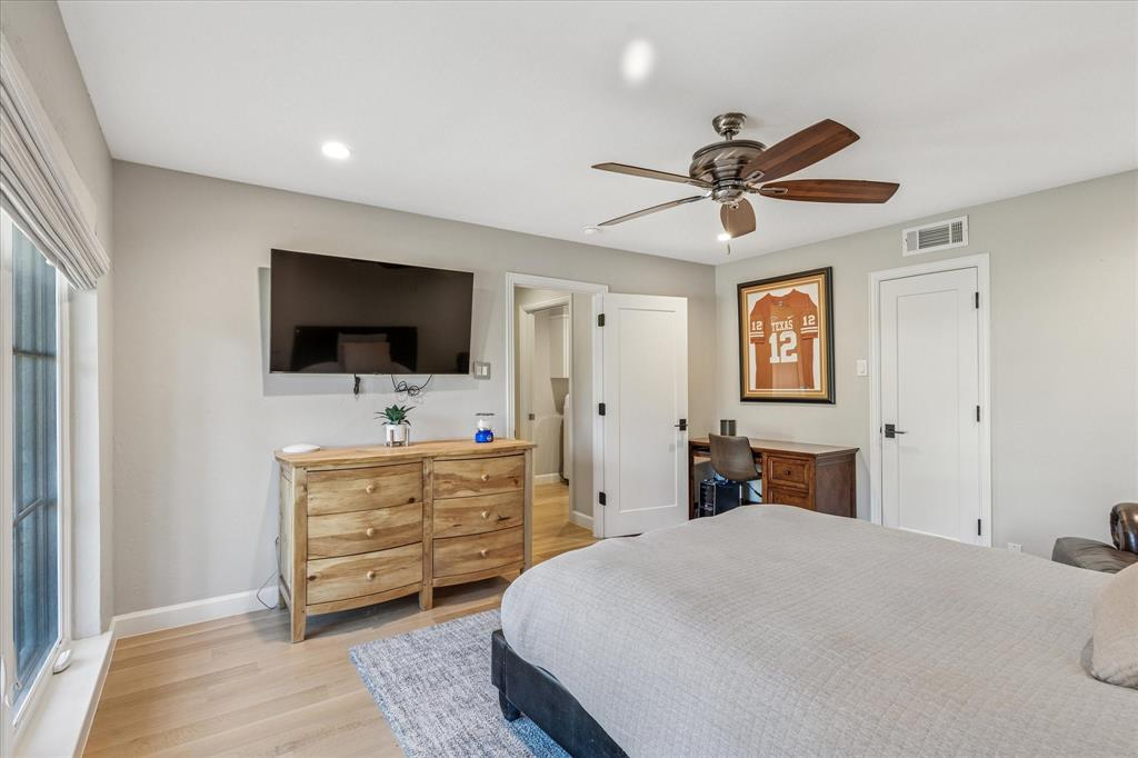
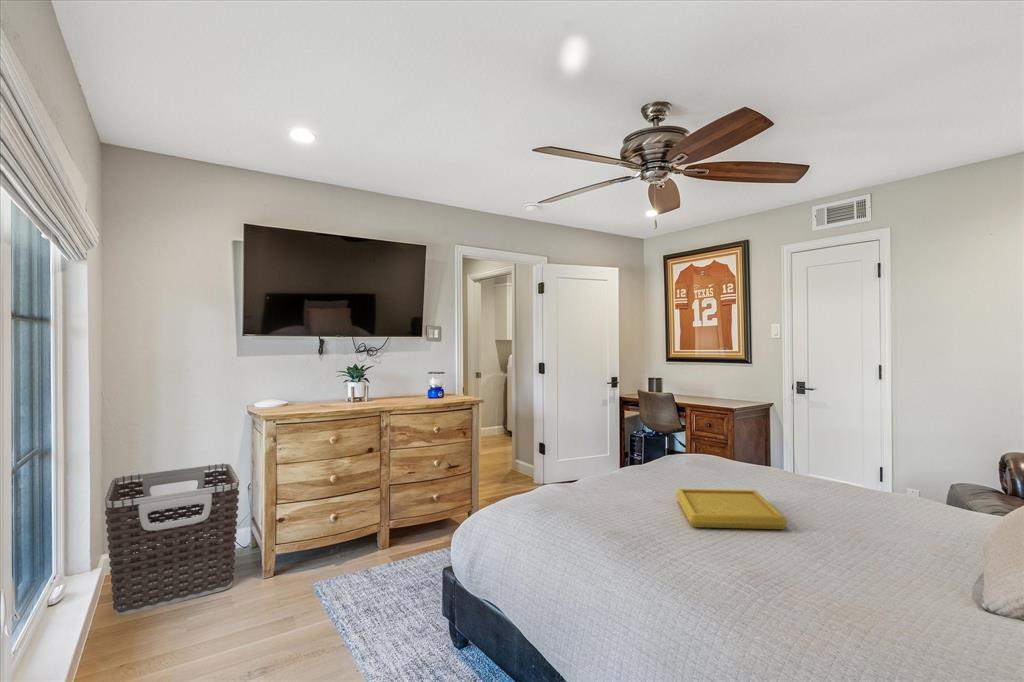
+ serving tray [675,488,788,530]
+ clothes hamper [104,463,240,616]
